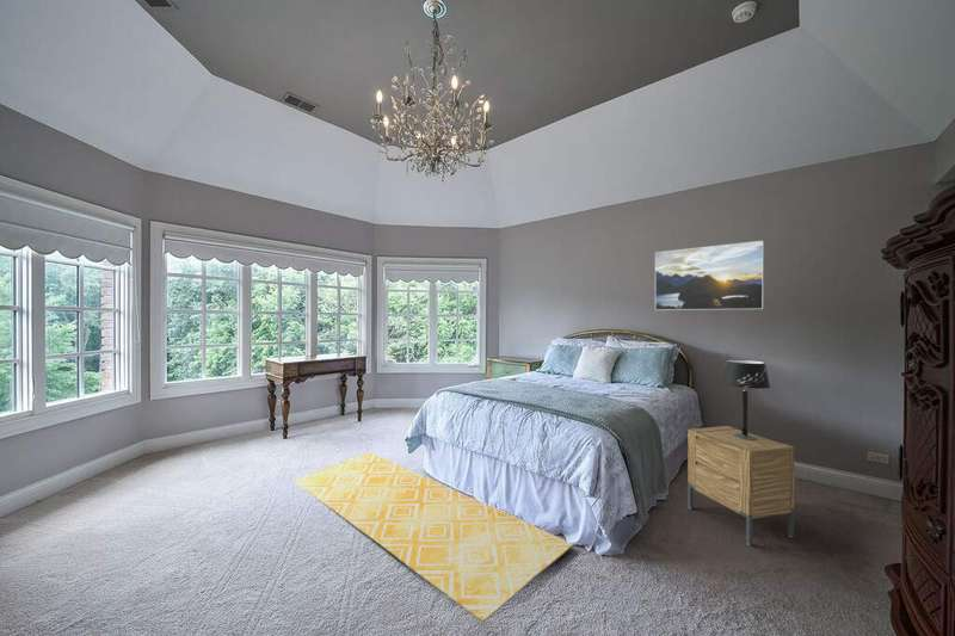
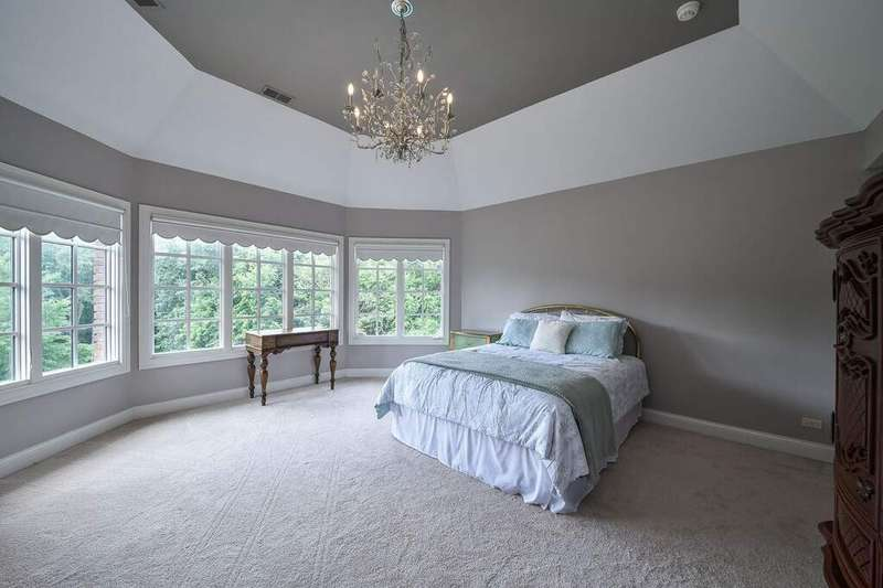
- table lamp [720,358,771,440]
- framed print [654,240,764,311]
- rug [291,451,574,624]
- nightstand [686,425,795,547]
